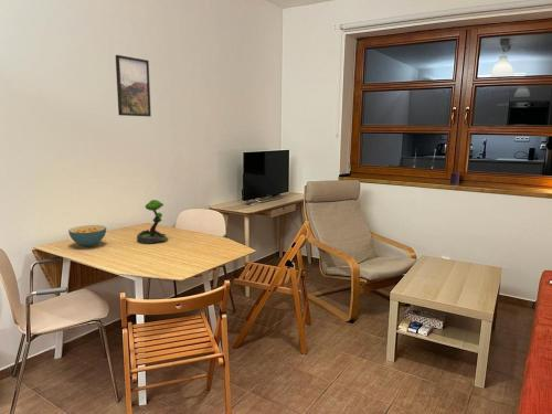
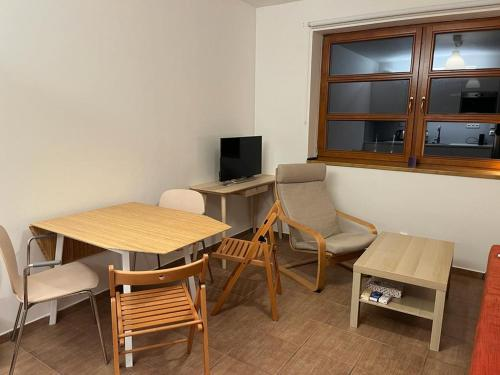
- plant [136,199,169,245]
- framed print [115,54,152,117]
- cereal bowl [67,224,107,247]
